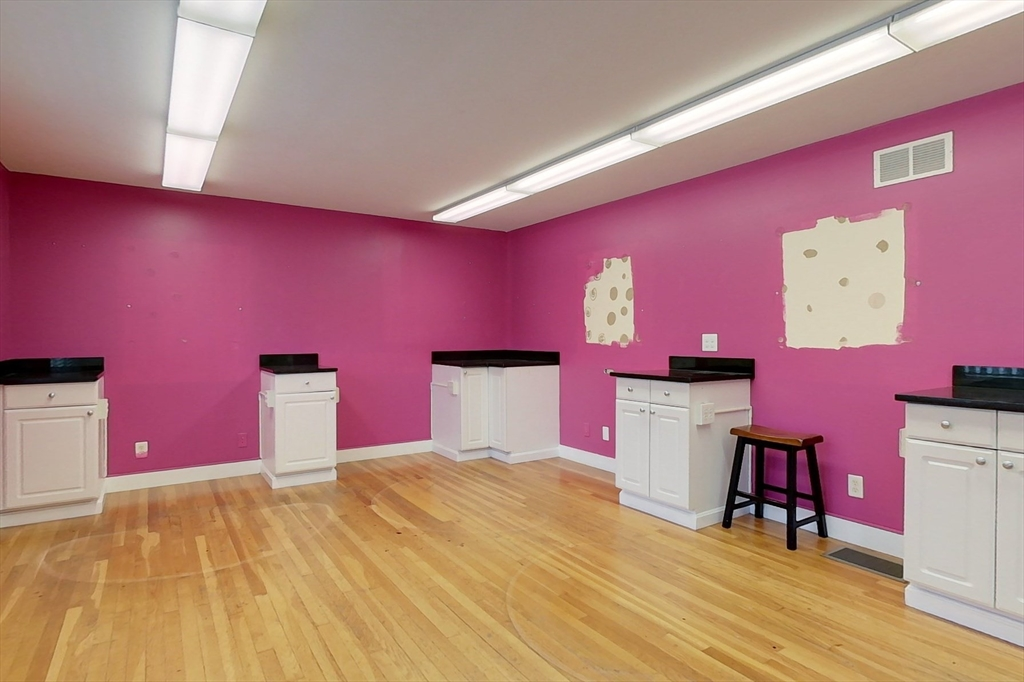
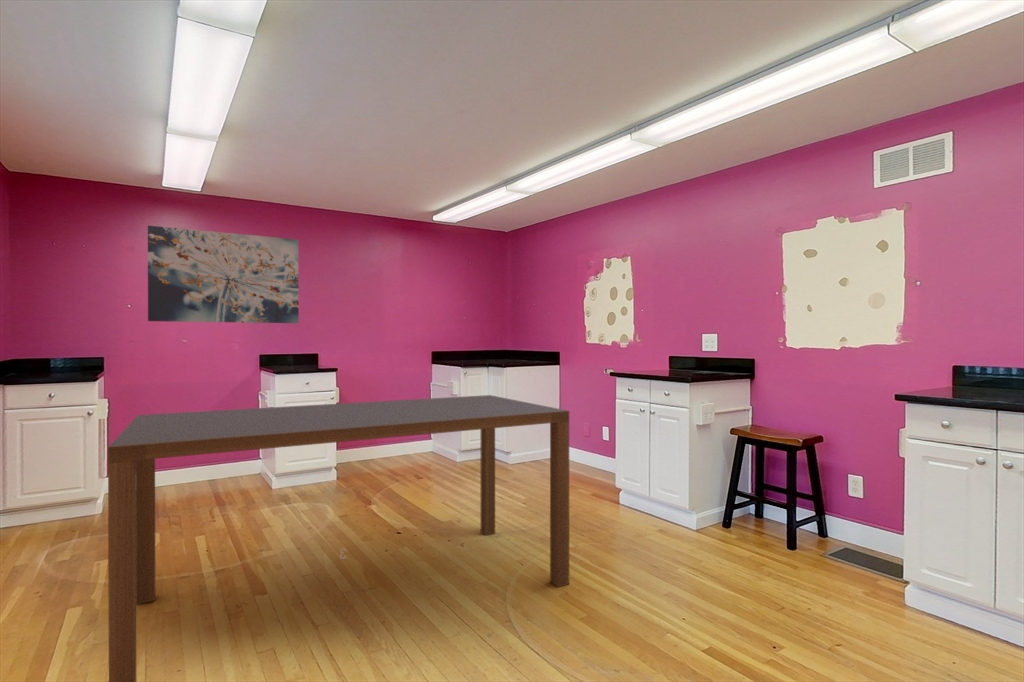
+ wall art [147,225,300,324]
+ dining table [107,394,570,682]
